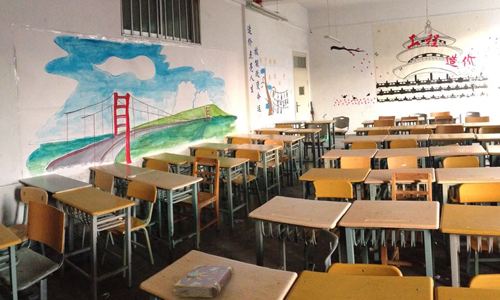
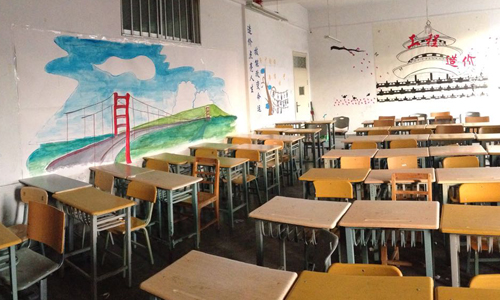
- book [173,264,235,298]
